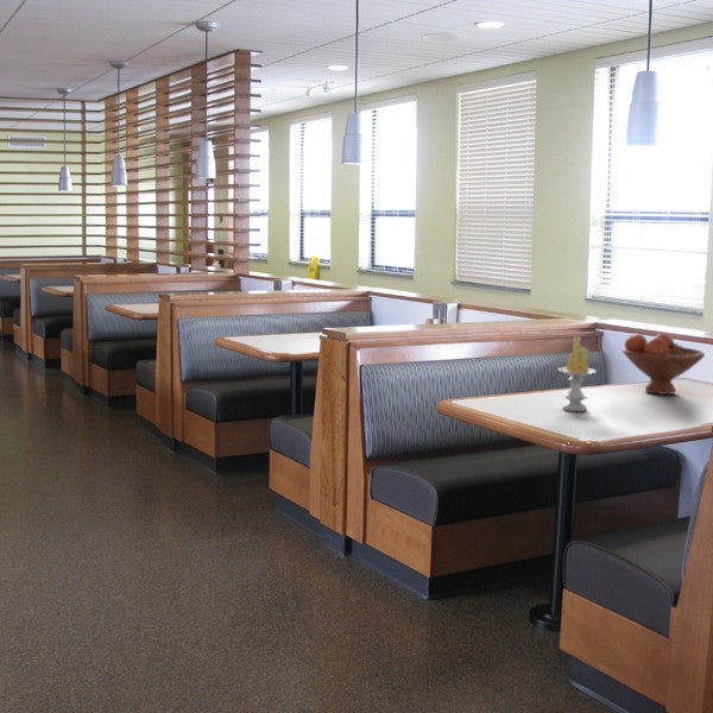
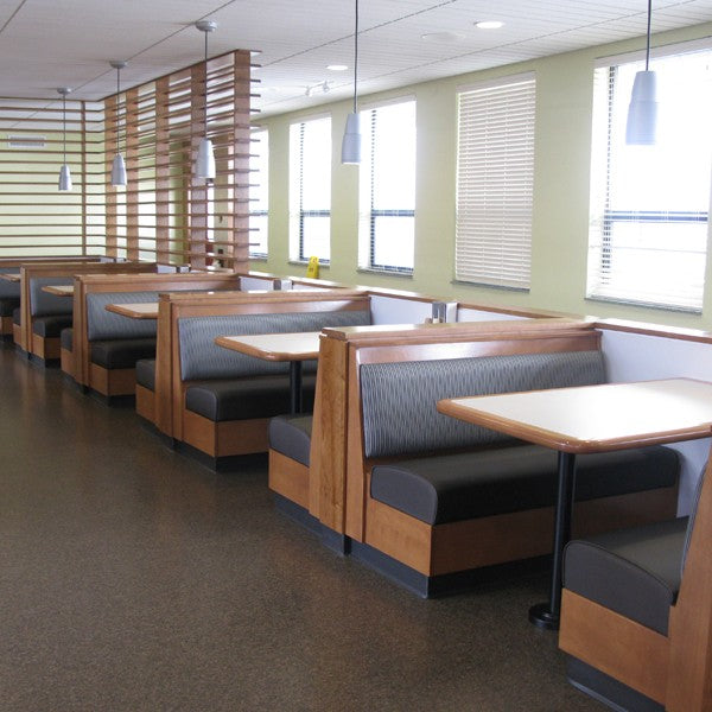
- fruit bowl [620,333,706,396]
- candle [556,335,598,412]
